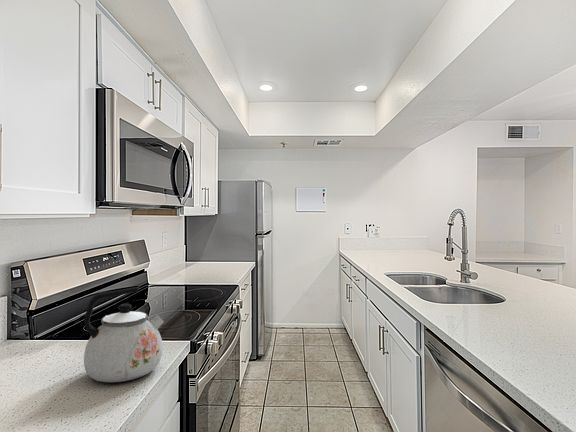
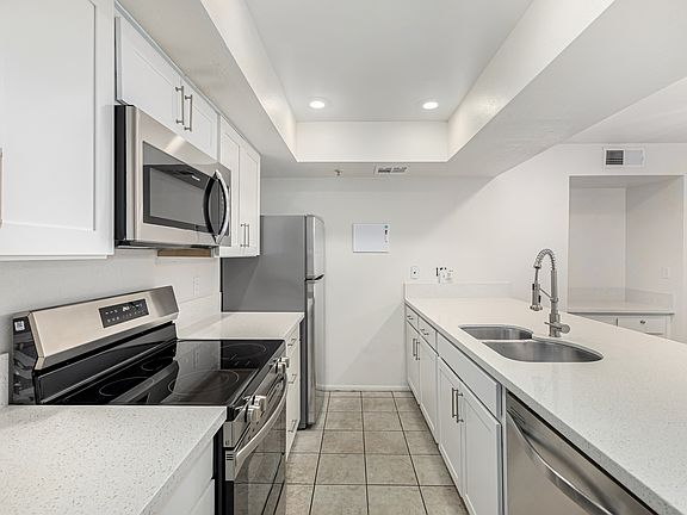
- kettle [83,286,165,383]
